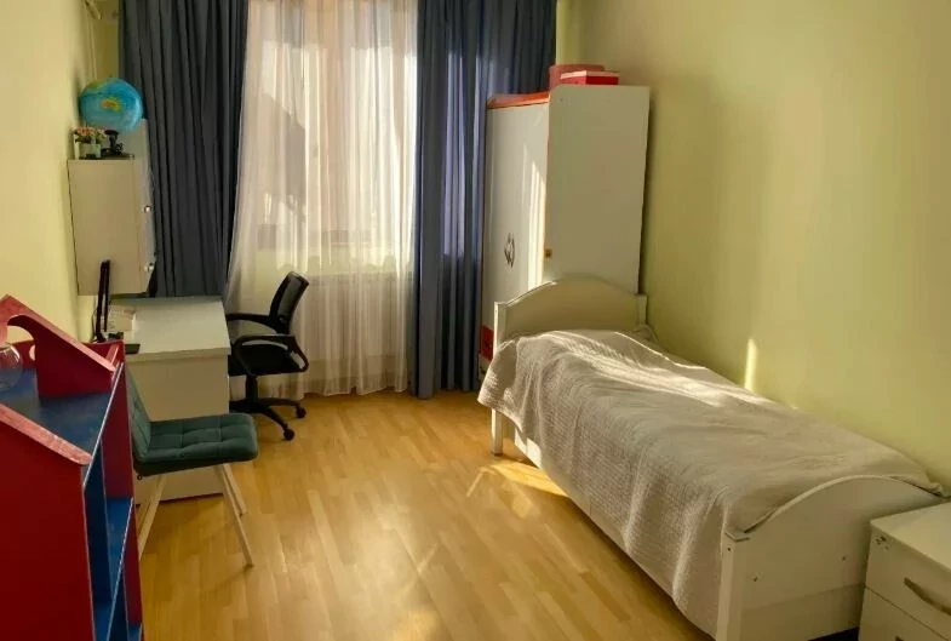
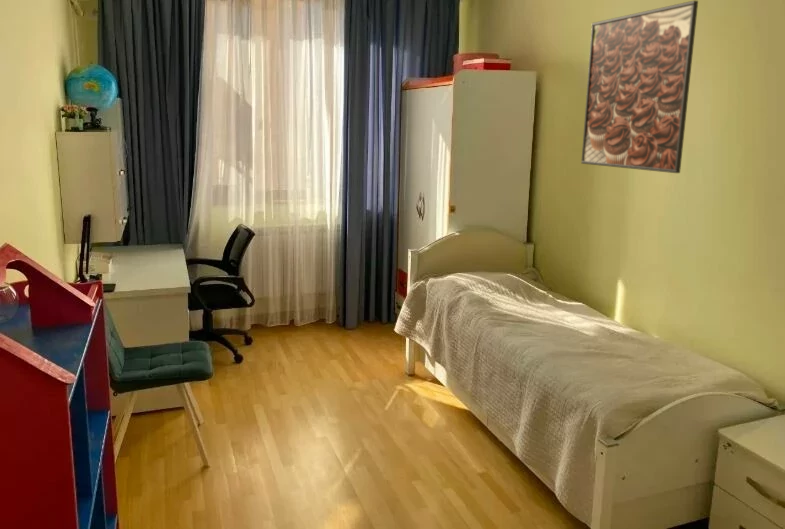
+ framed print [580,0,699,174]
